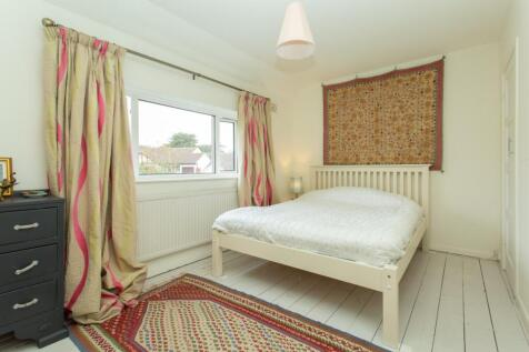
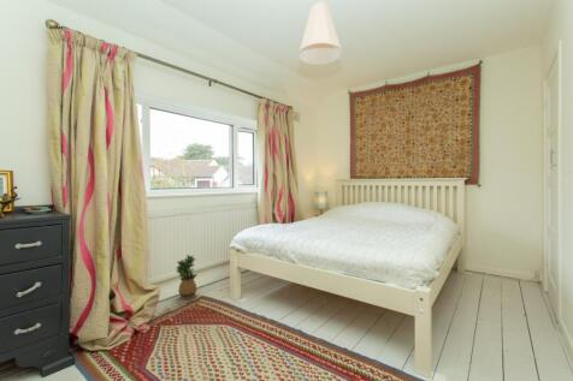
+ potted plant [176,254,199,300]
